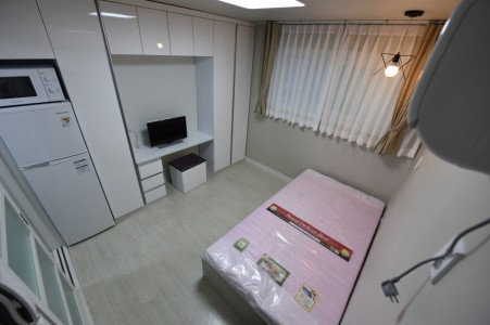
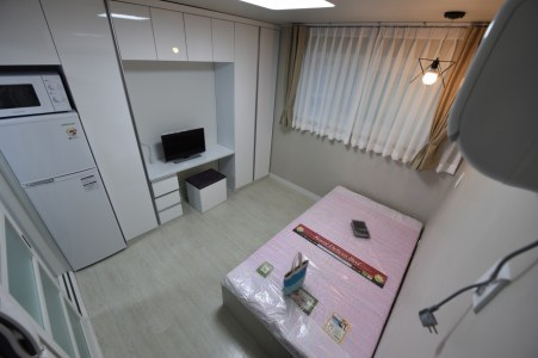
+ hardback book [350,218,371,240]
+ tote bag [283,251,310,296]
